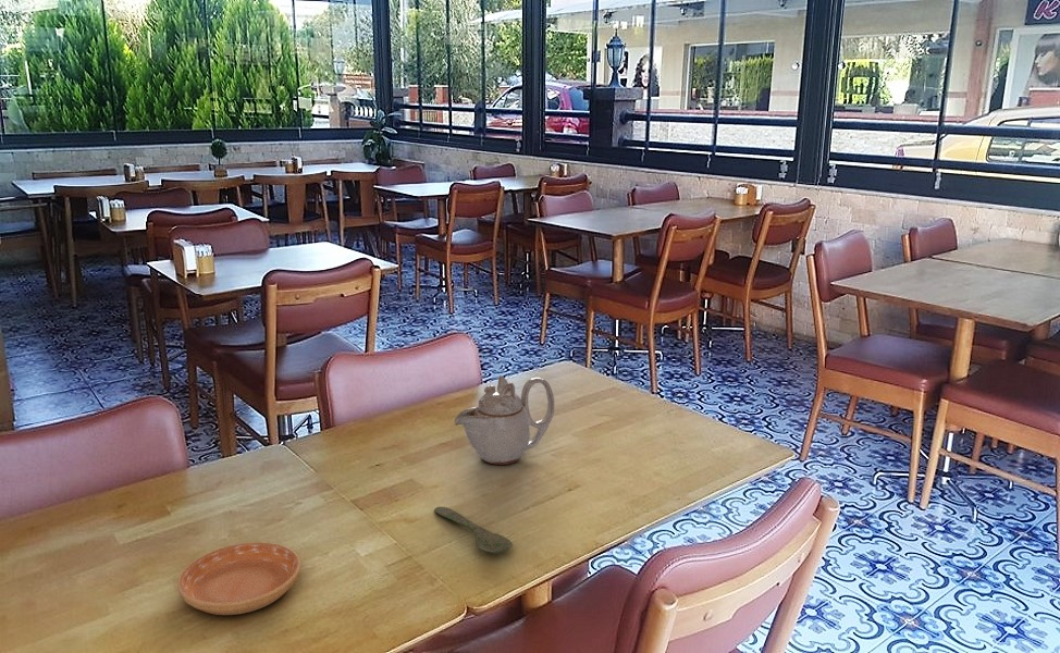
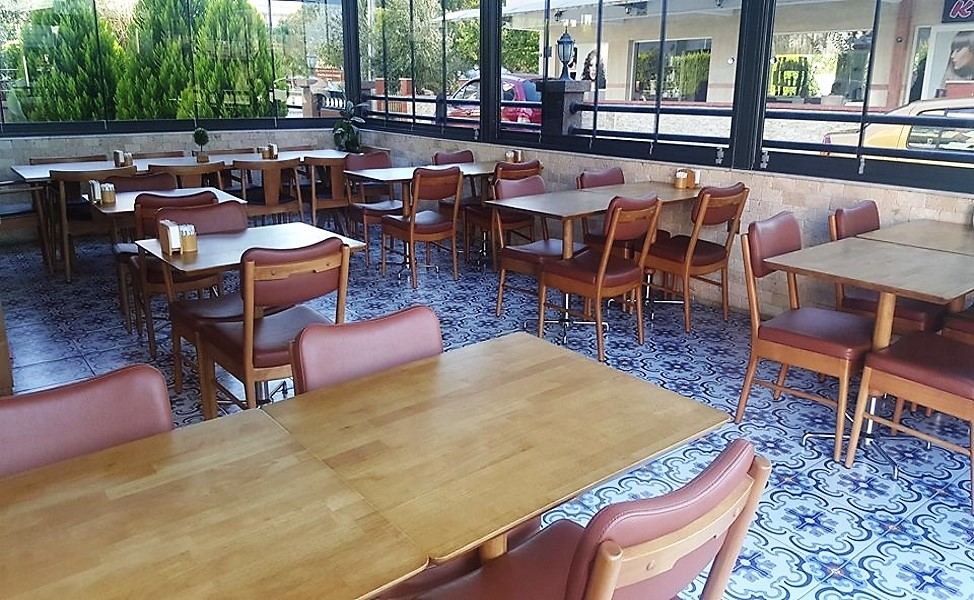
- spoon [433,506,514,555]
- saucer [176,541,301,616]
- teapot [454,374,555,466]
